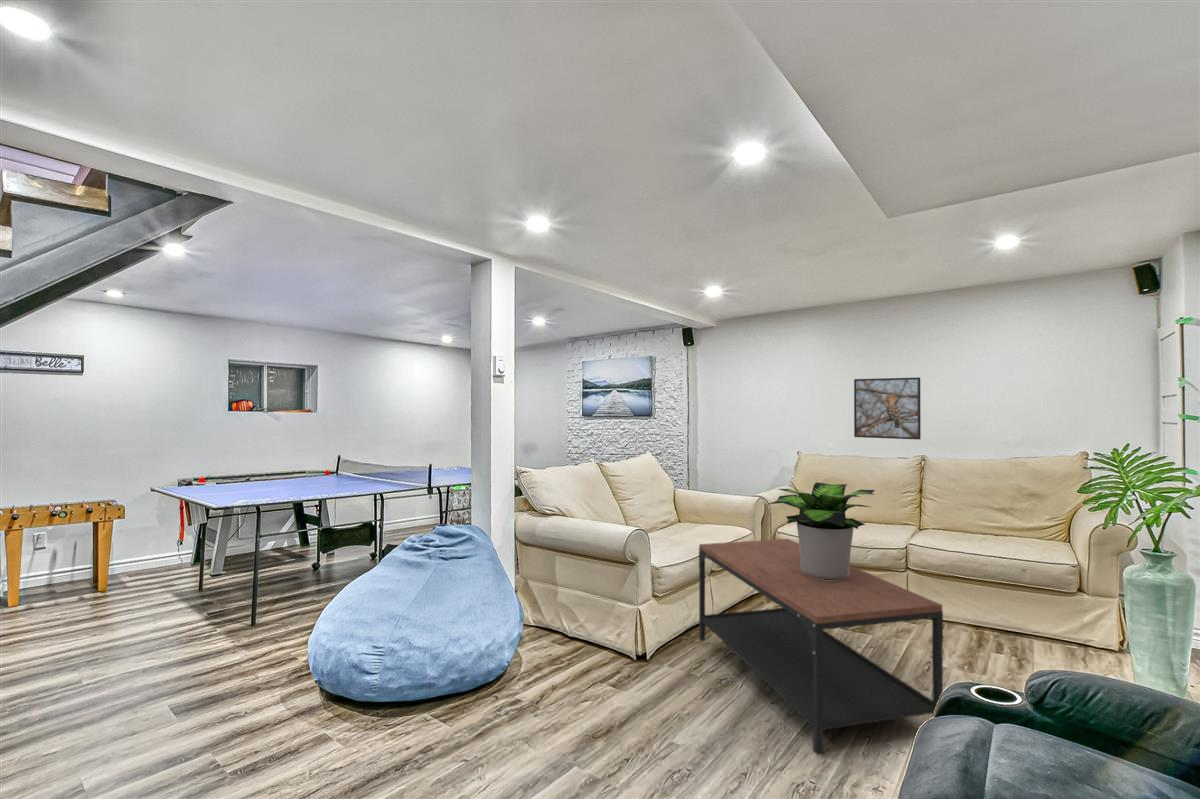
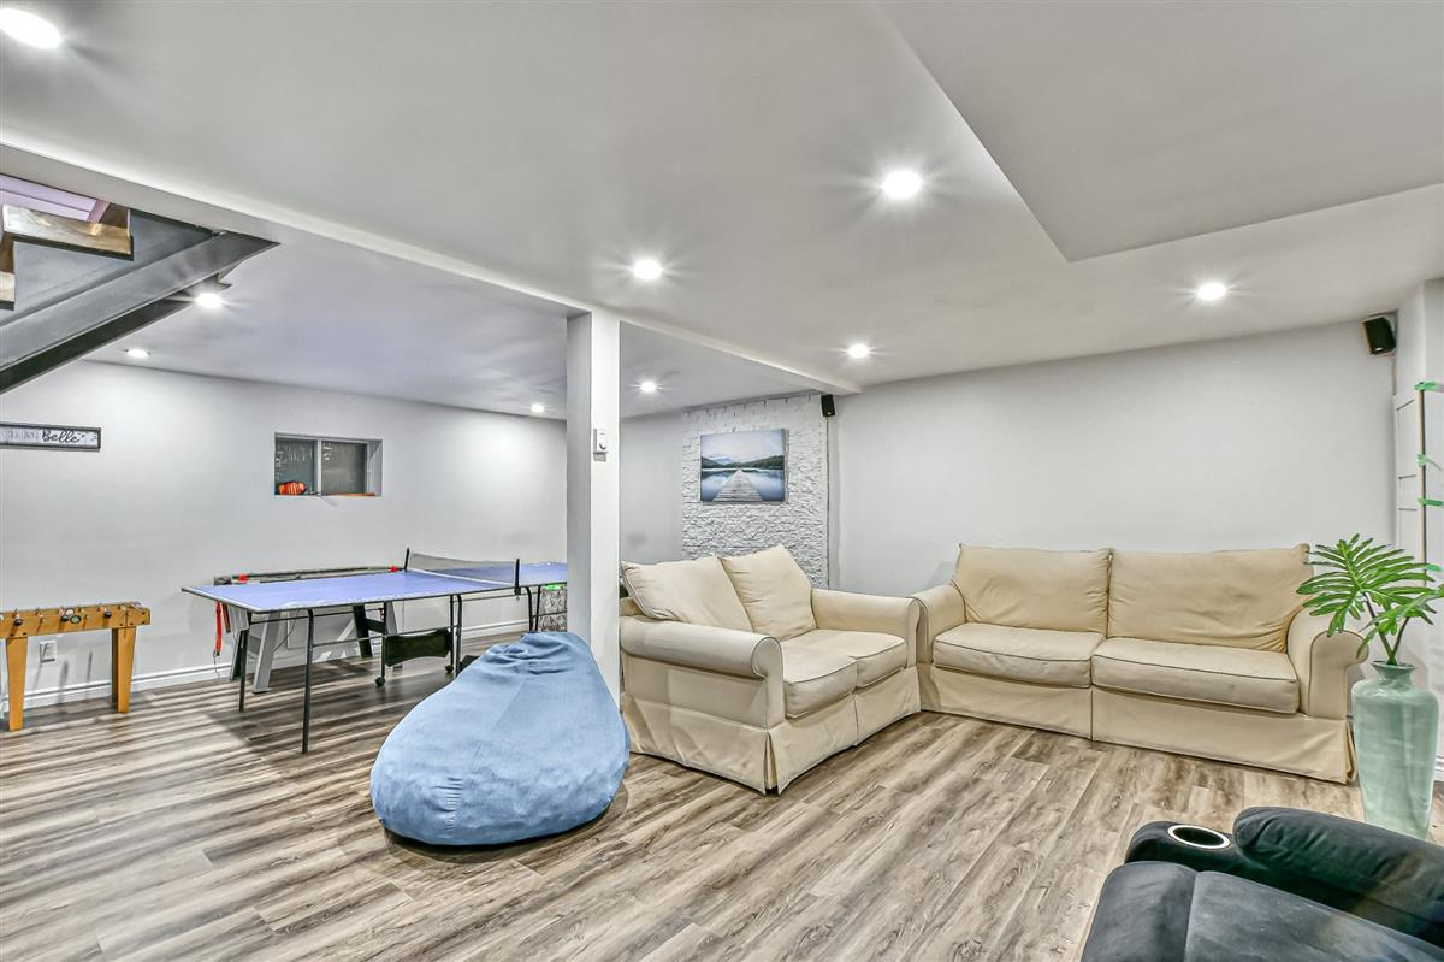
- coffee table [698,538,944,756]
- potted plant [768,481,876,580]
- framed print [853,376,922,440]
